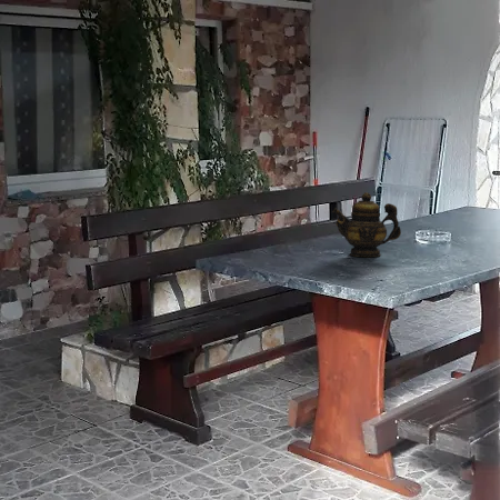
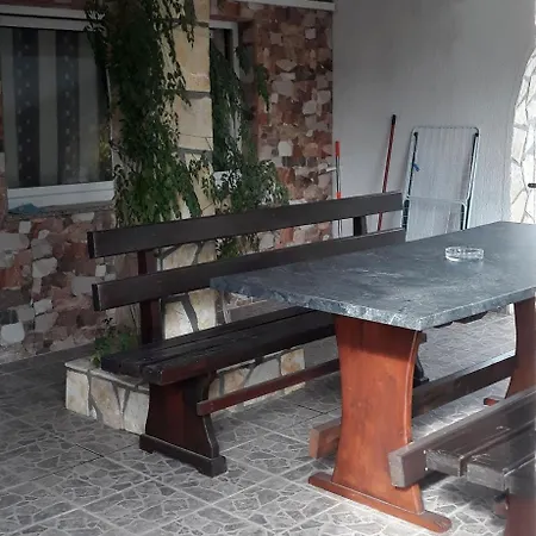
- teapot [331,191,402,258]
